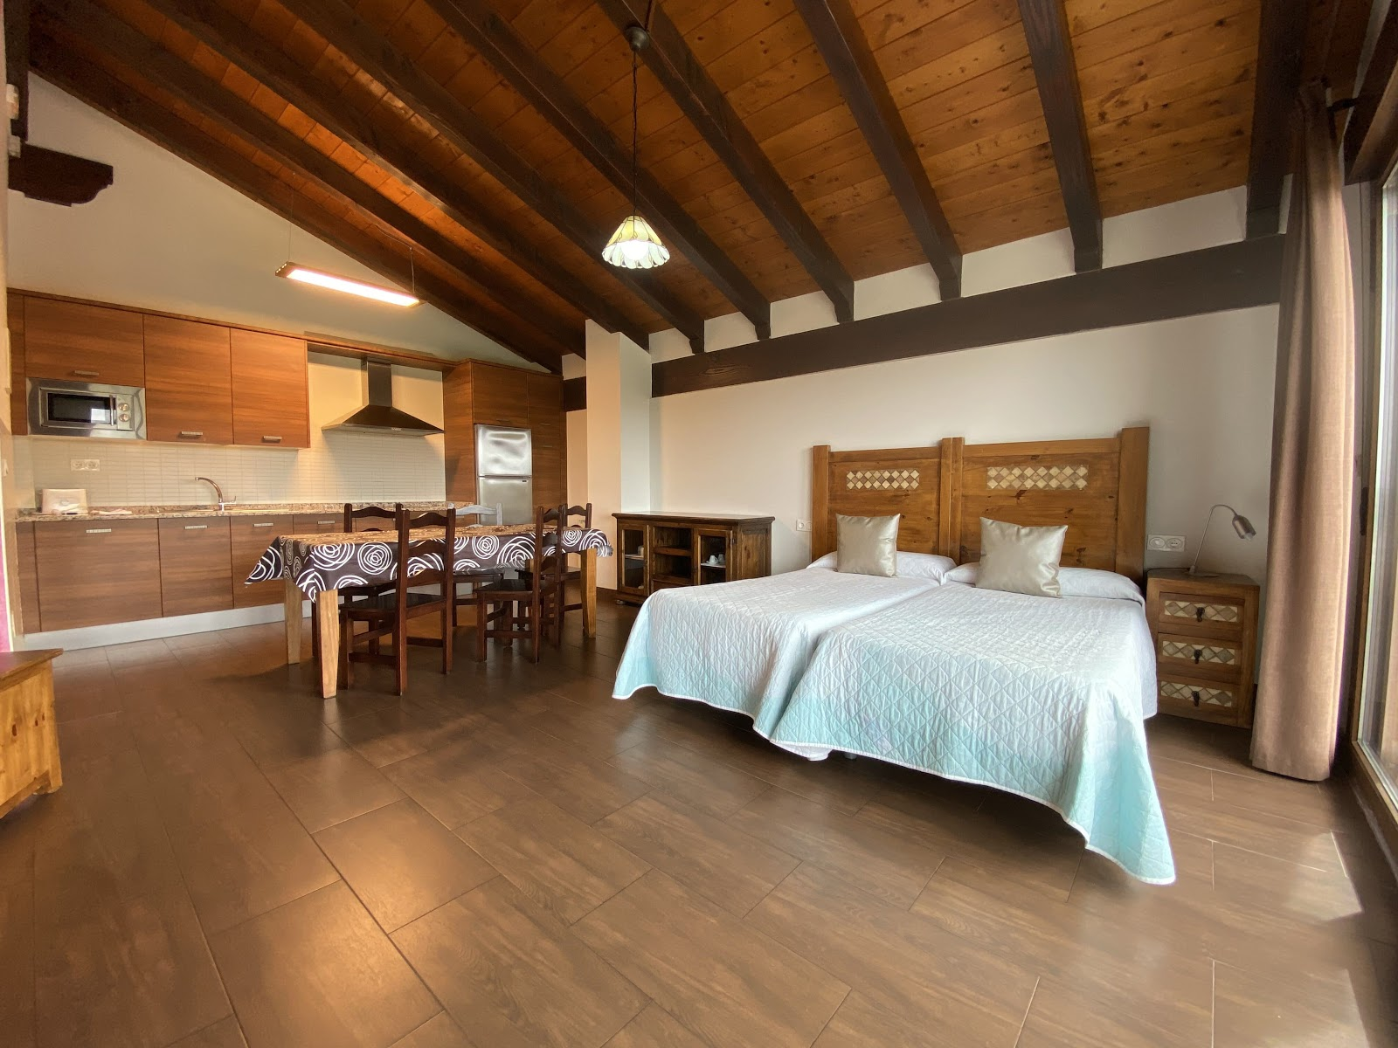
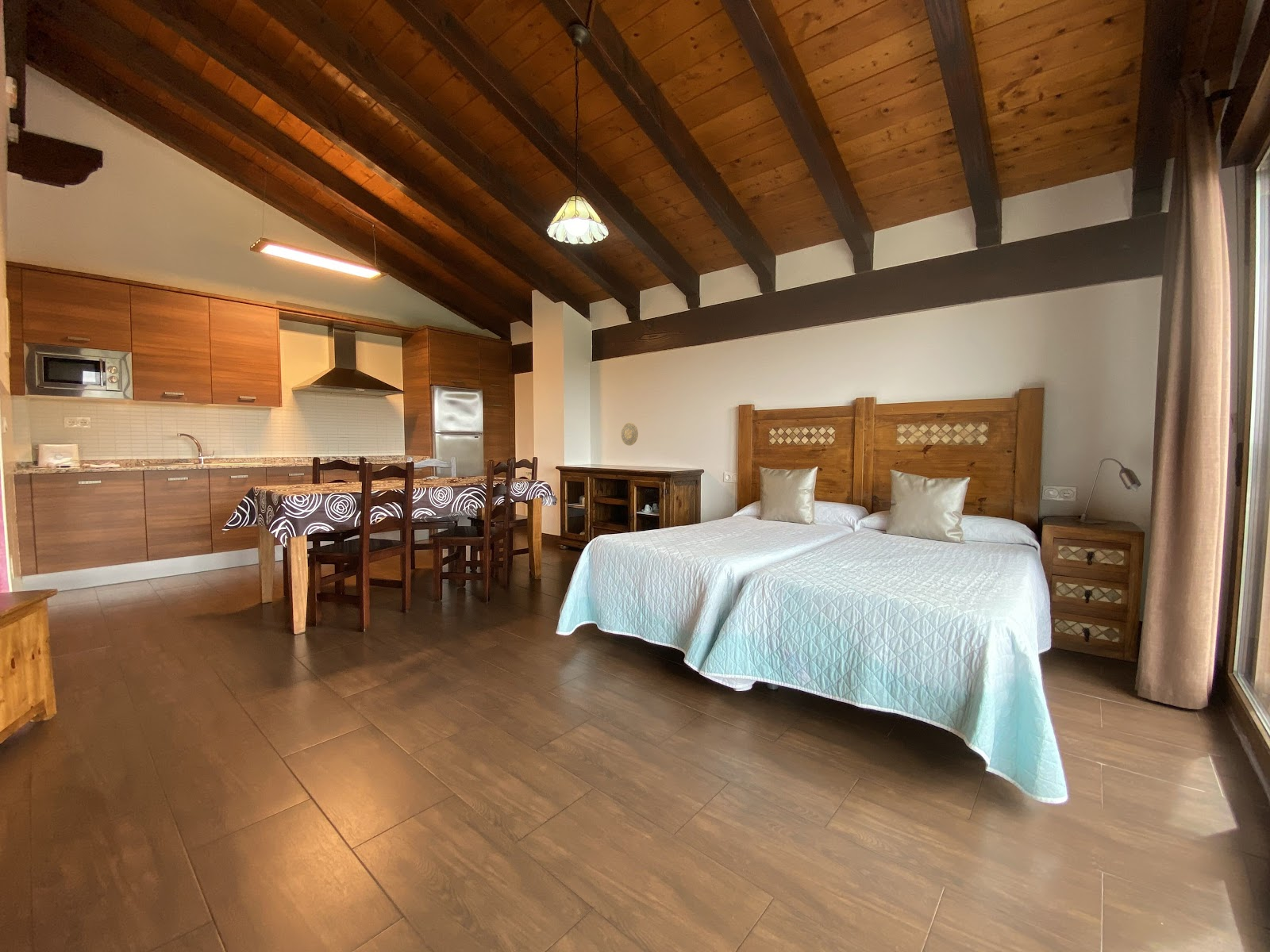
+ decorative plate [621,422,639,447]
